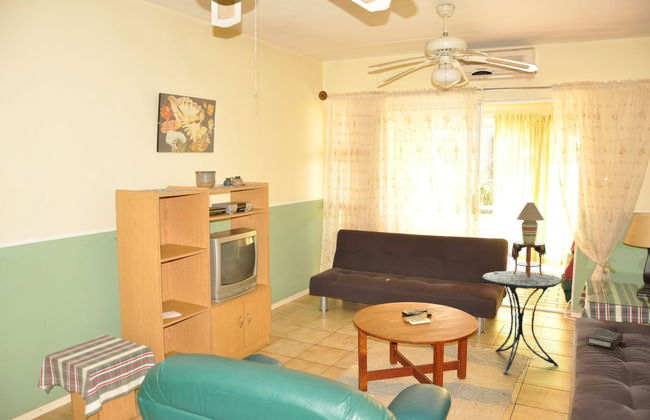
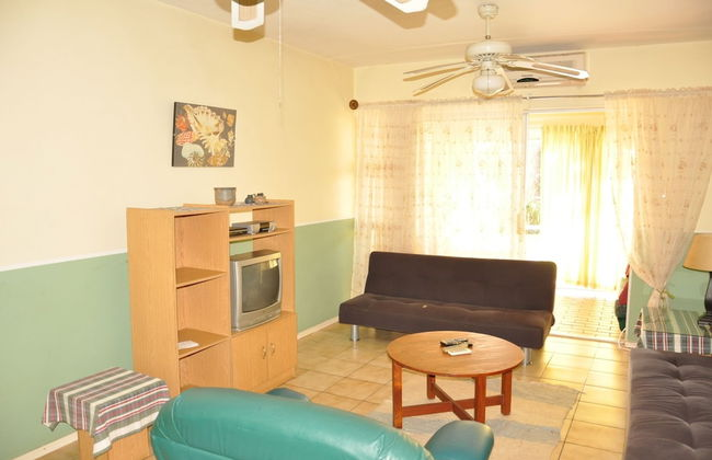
- table lamp [493,202,547,278]
- side table [481,270,563,375]
- hardback book [587,328,624,350]
